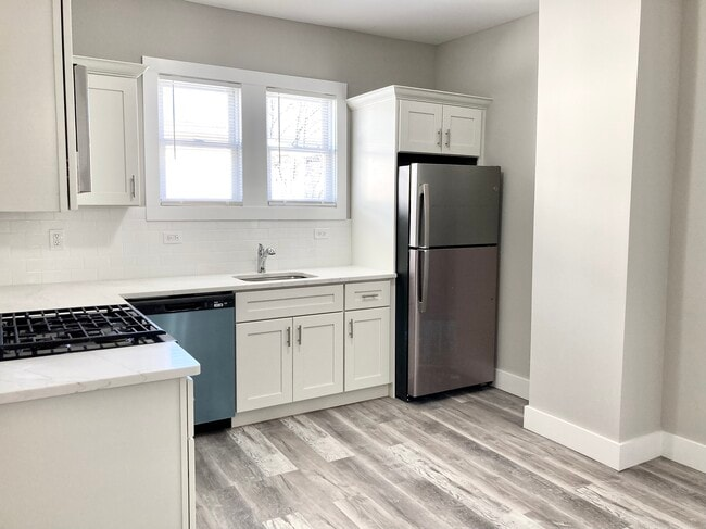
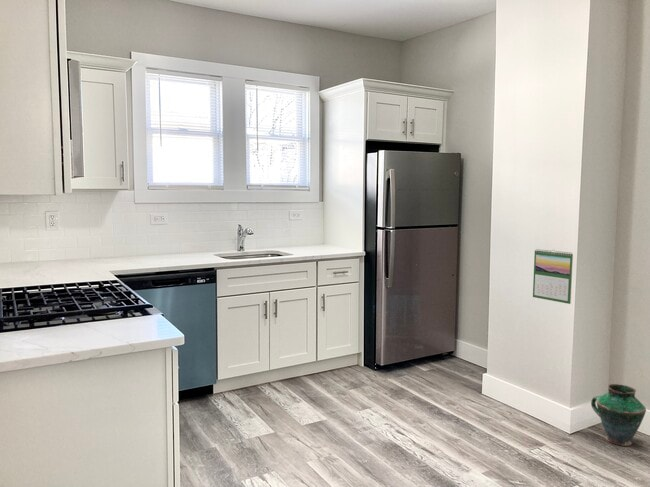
+ calendar [532,248,574,305]
+ vase [590,383,647,447]
